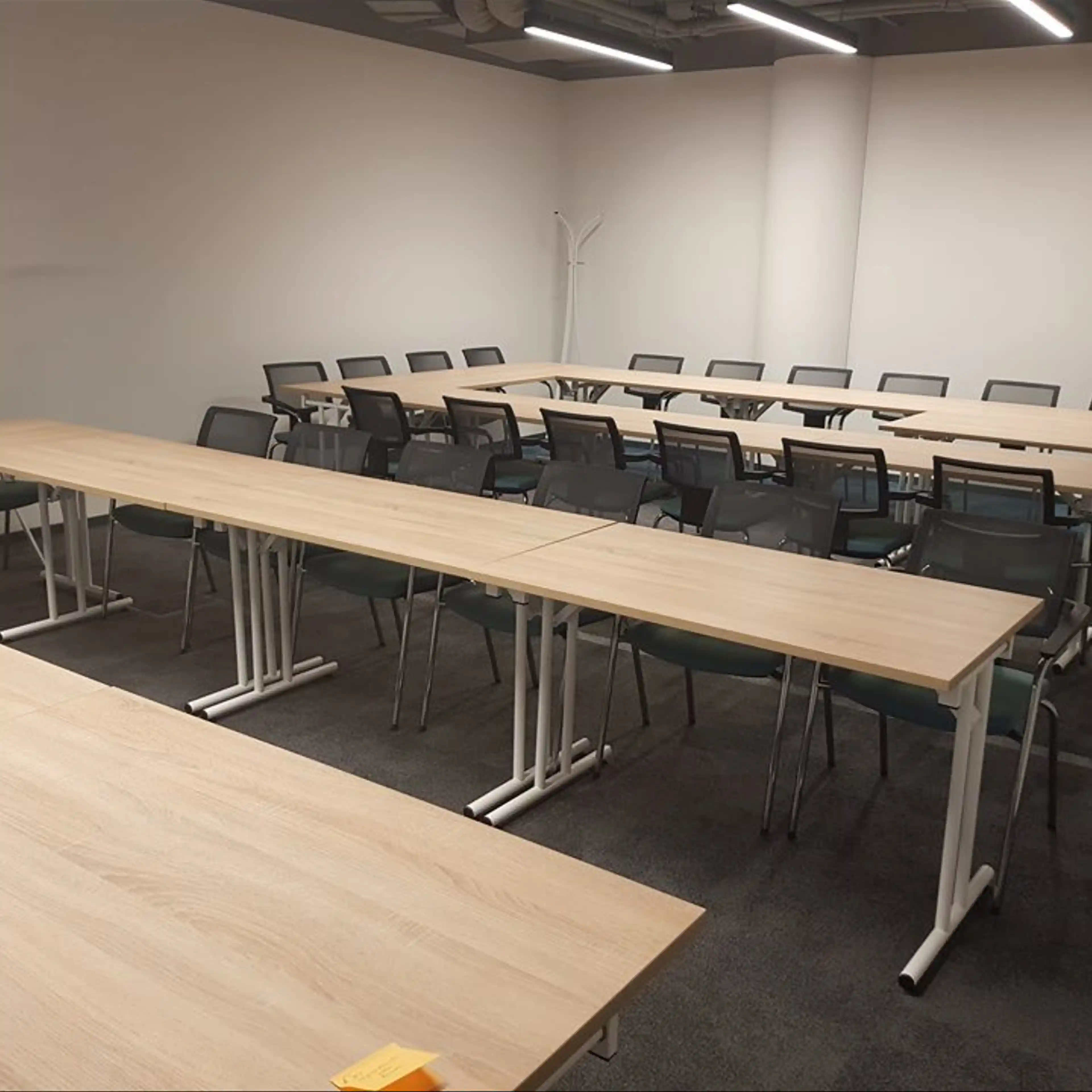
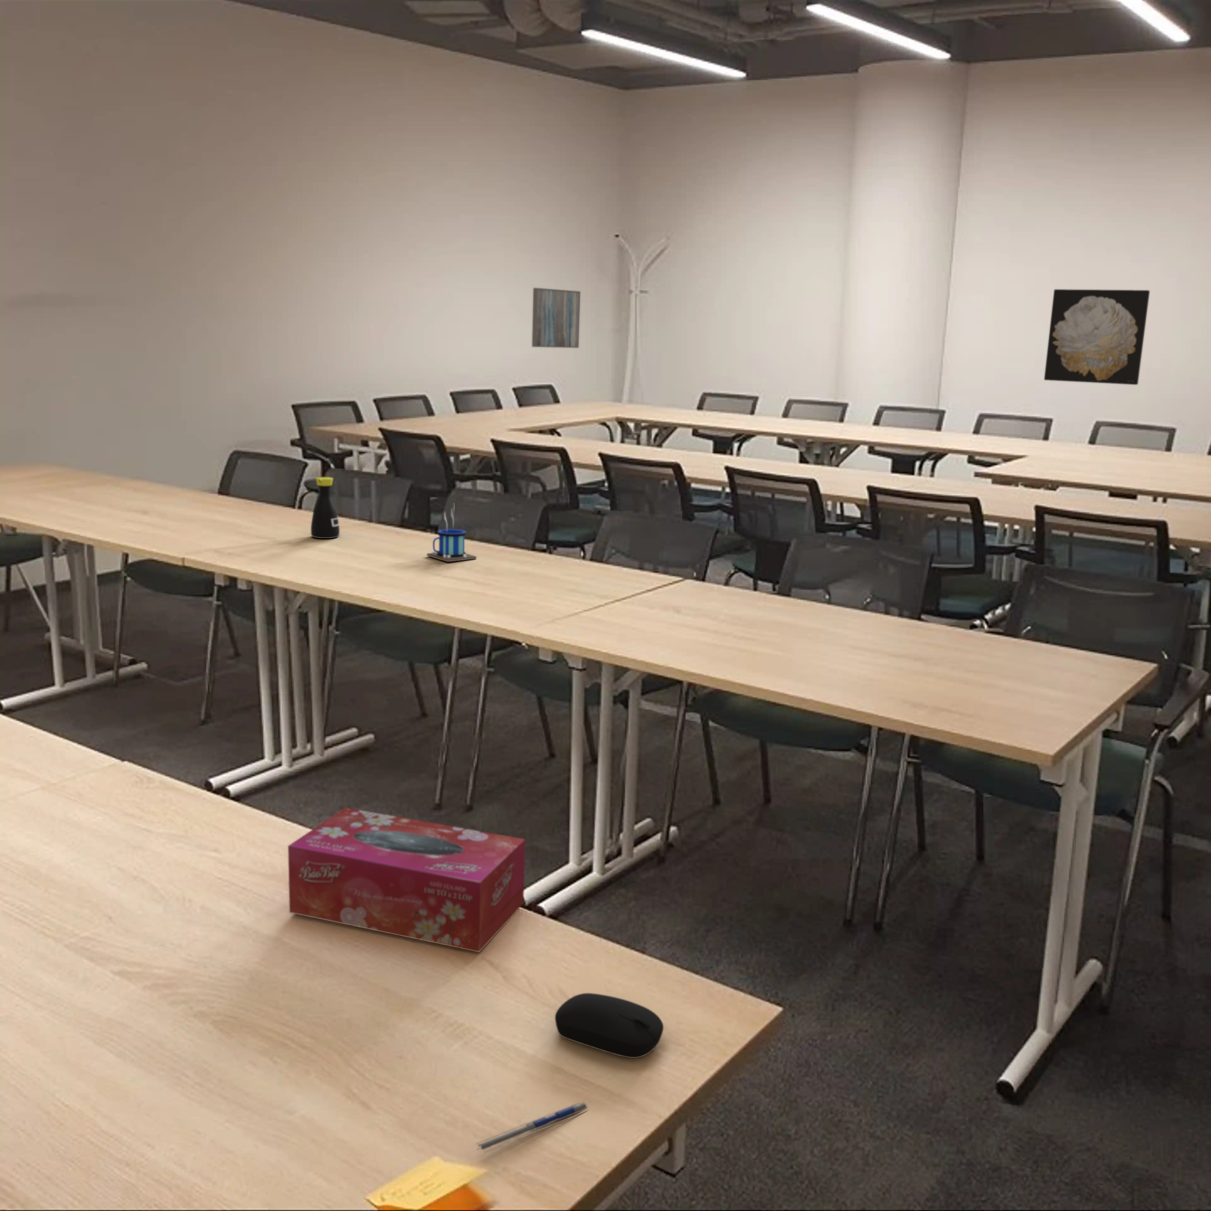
+ wall art [1044,288,1150,385]
+ pen [476,1102,588,1153]
+ mug [426,503,477,562]
+ computer mouse [554,993,664,1058]
+ tissue box [287,807,526,953]
+ bottle [311,477,340,539]
+ wall art [531,287,581,348]
